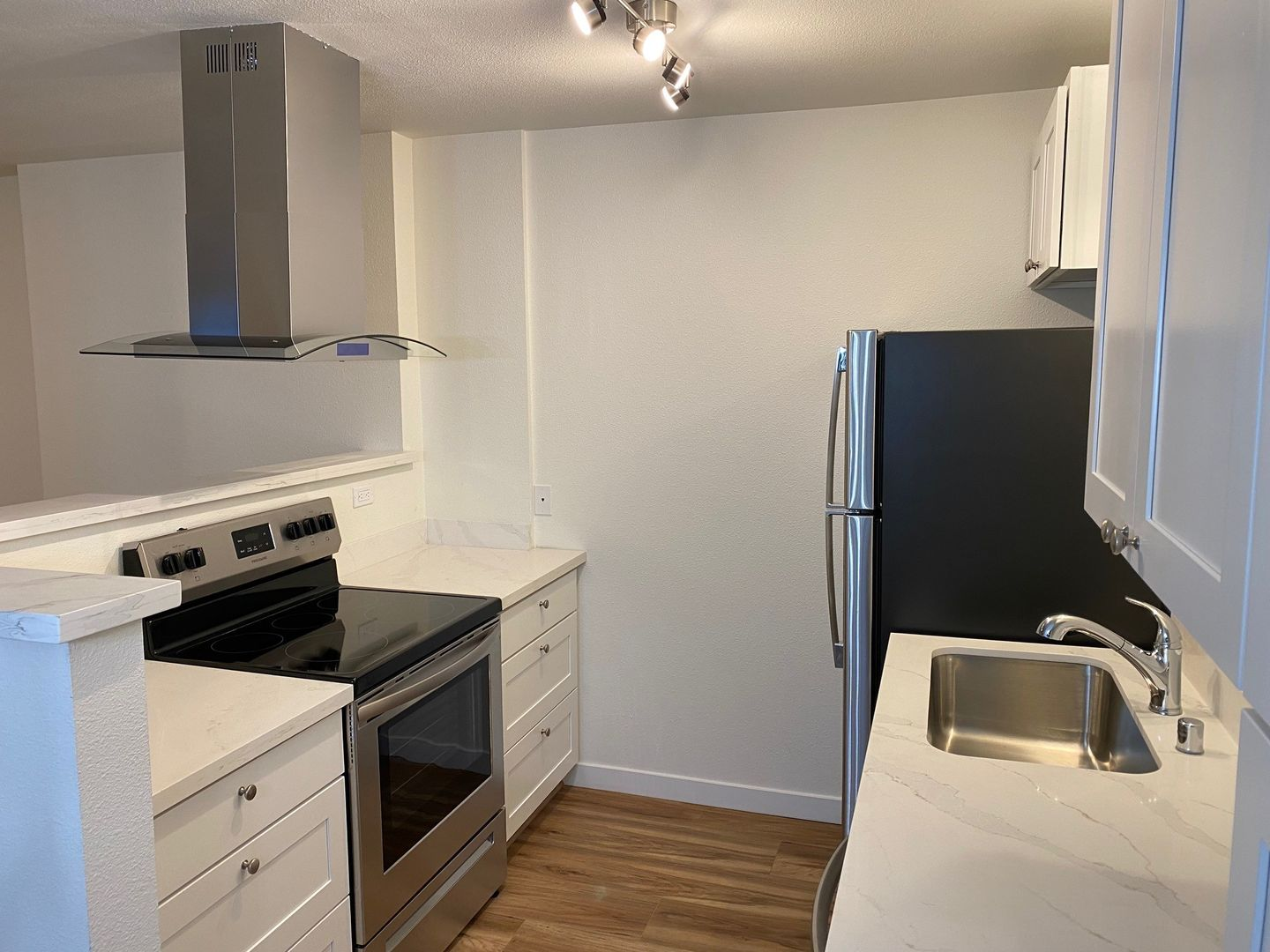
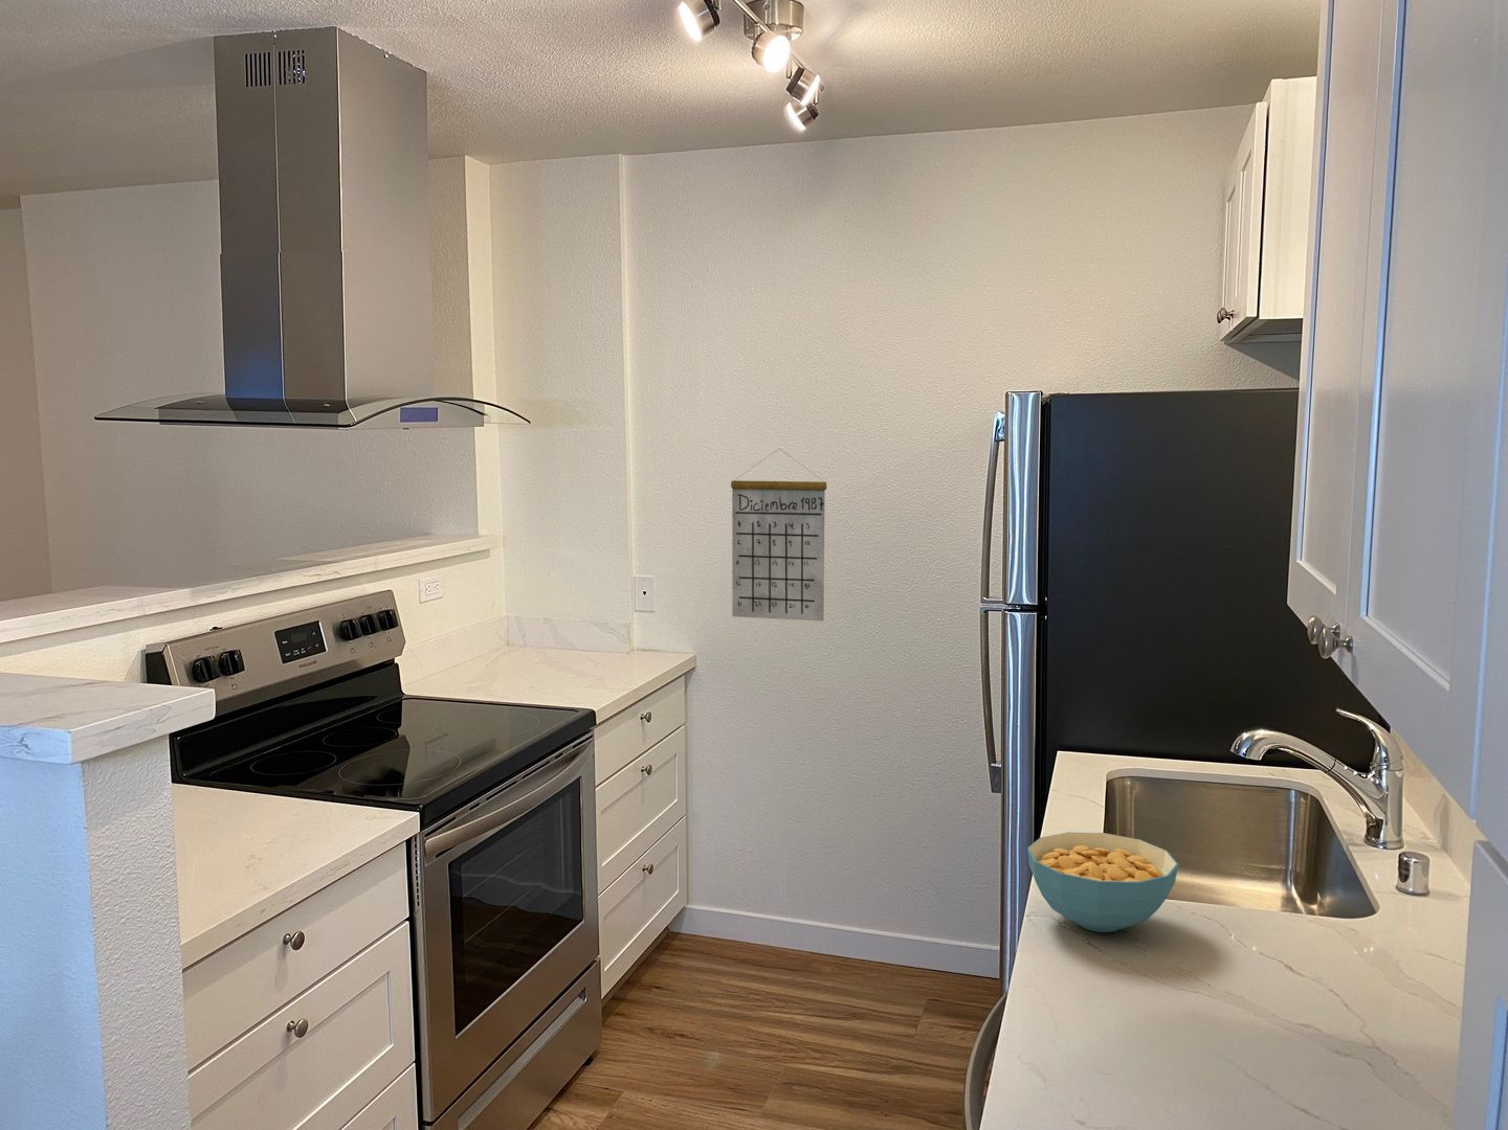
+ cereal bowl [1026,831,1179,933]
+ calendar [730,447,828,622]
